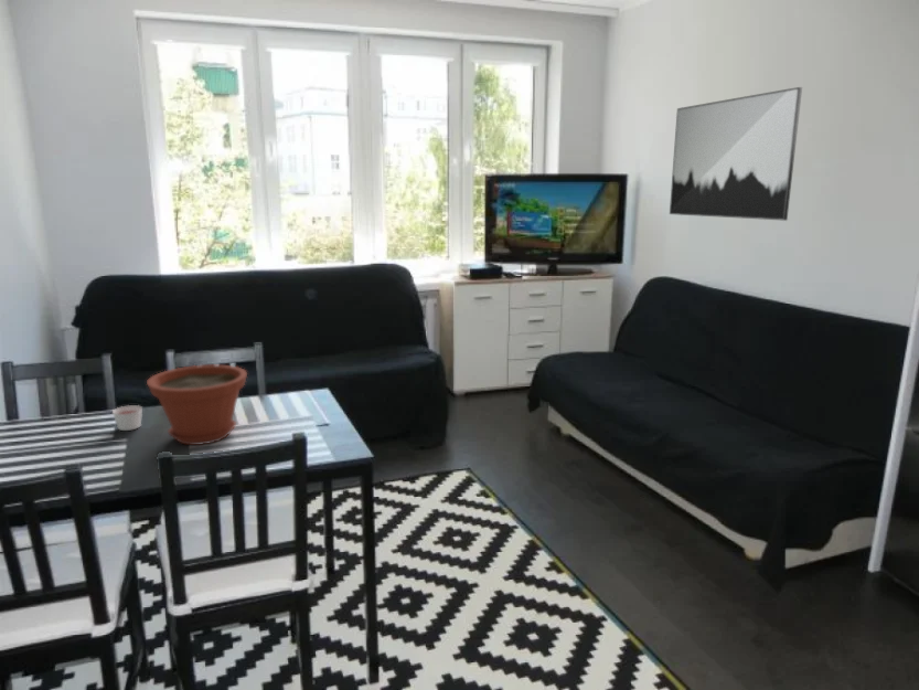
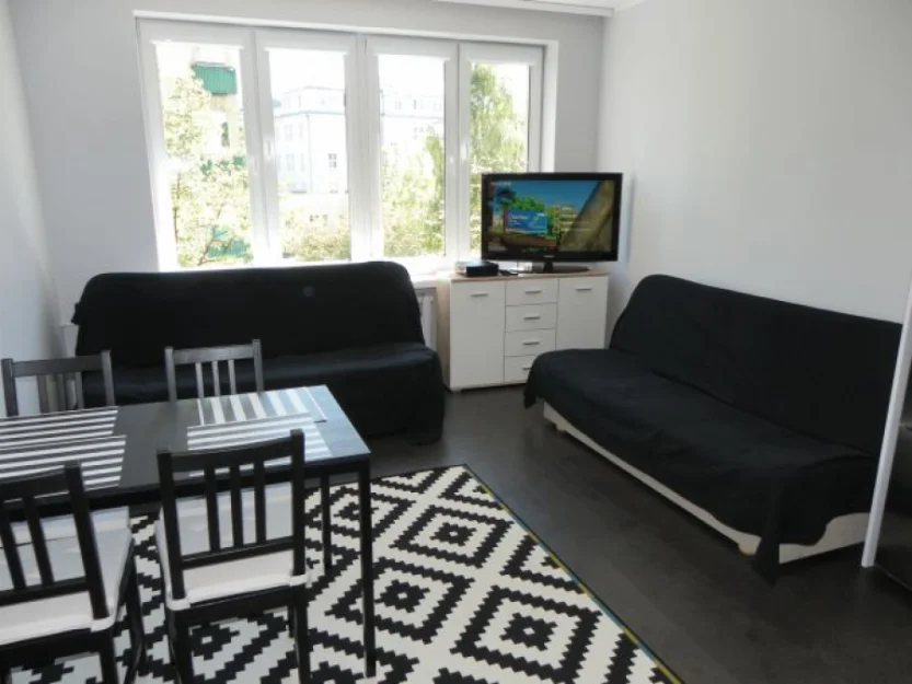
- wall art [669,86,803,222]
- candle [111,404,143,432]
- plant pot [146,364,248,446]
